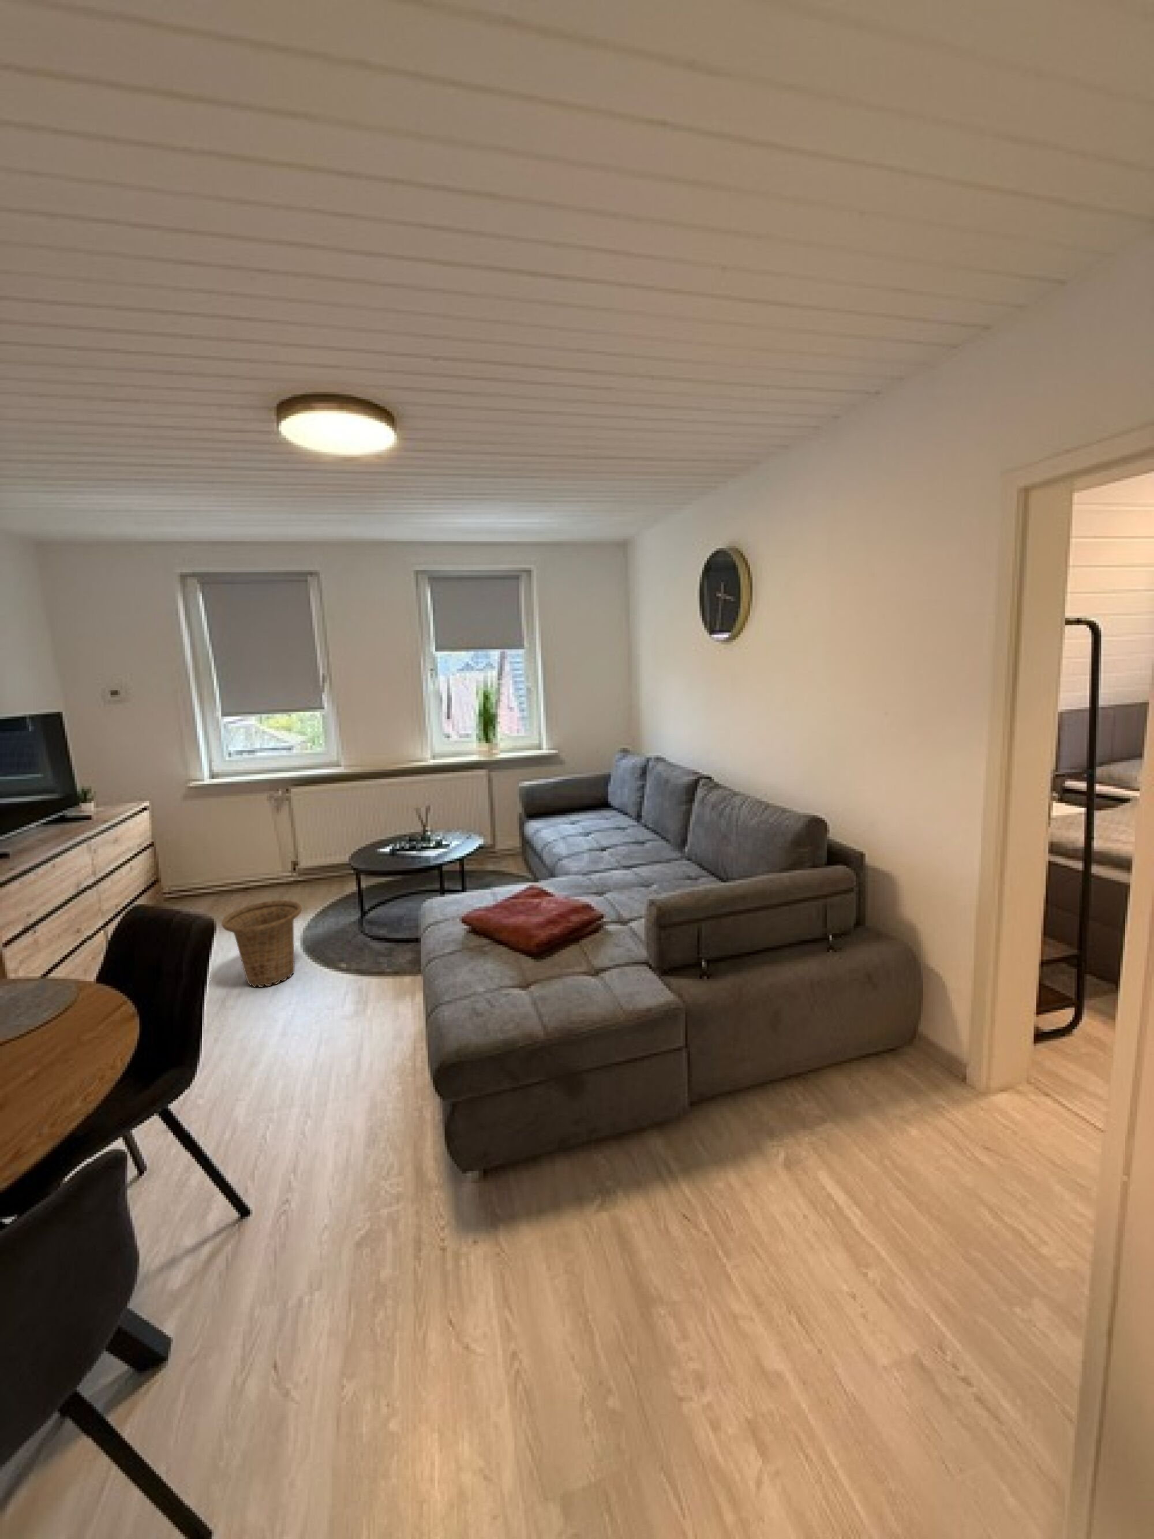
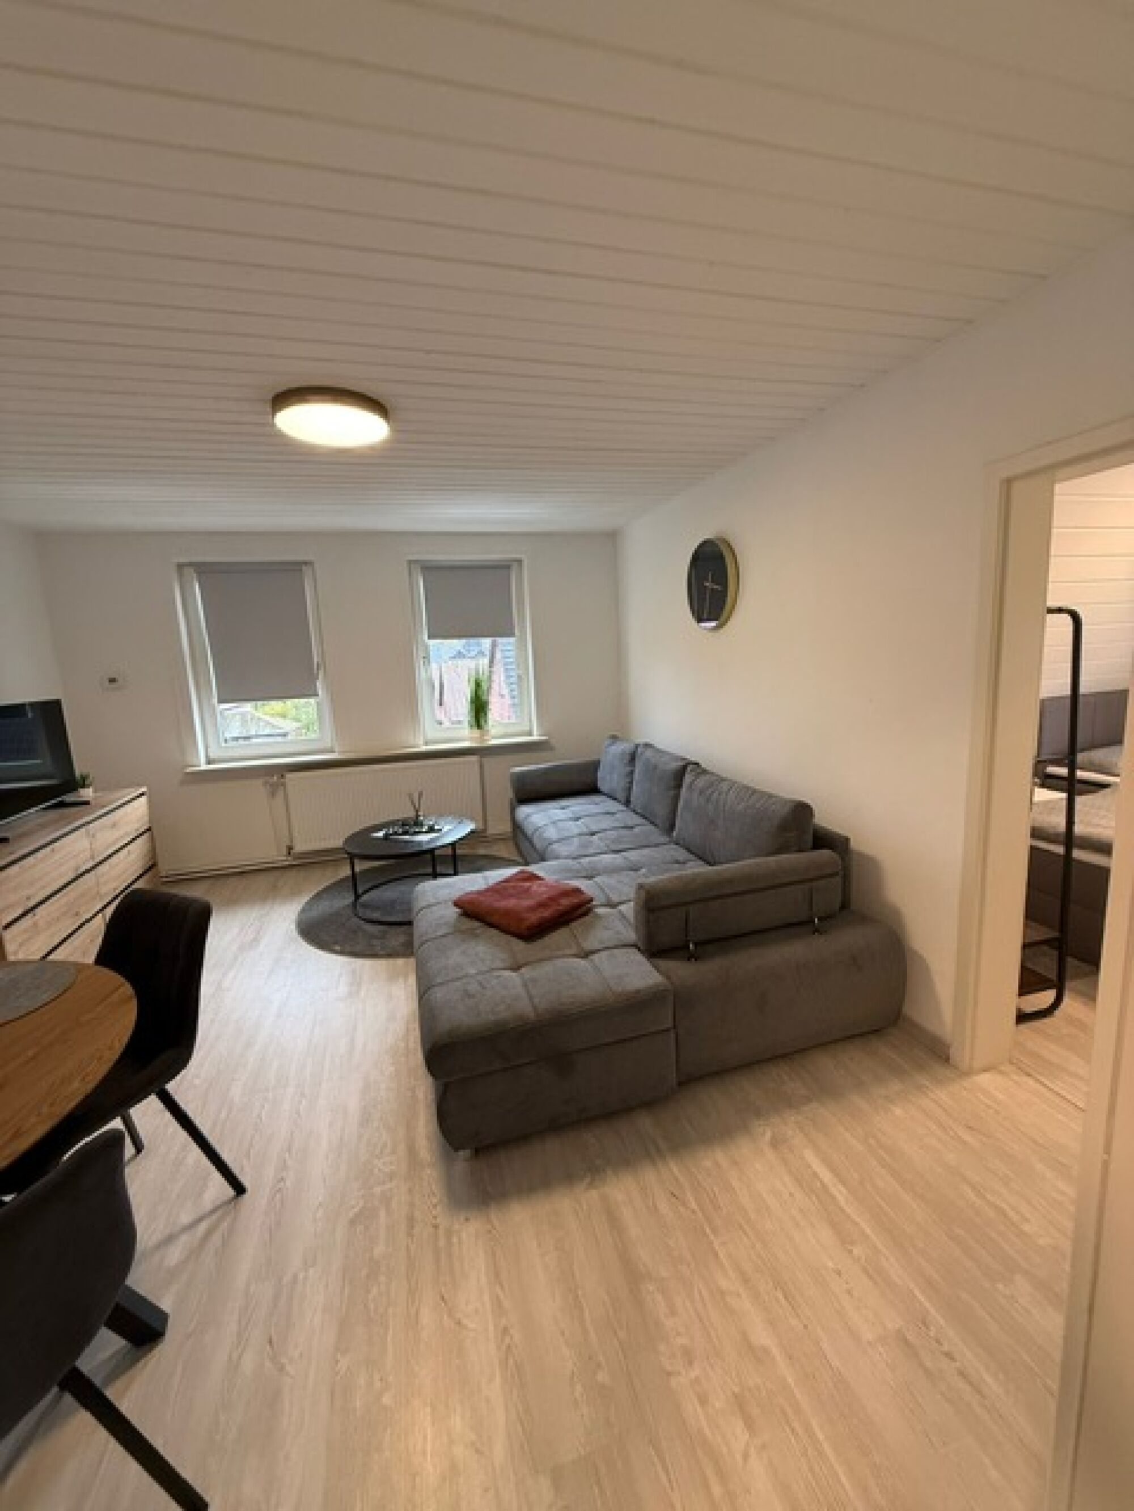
- basket [221,900,302,987]
